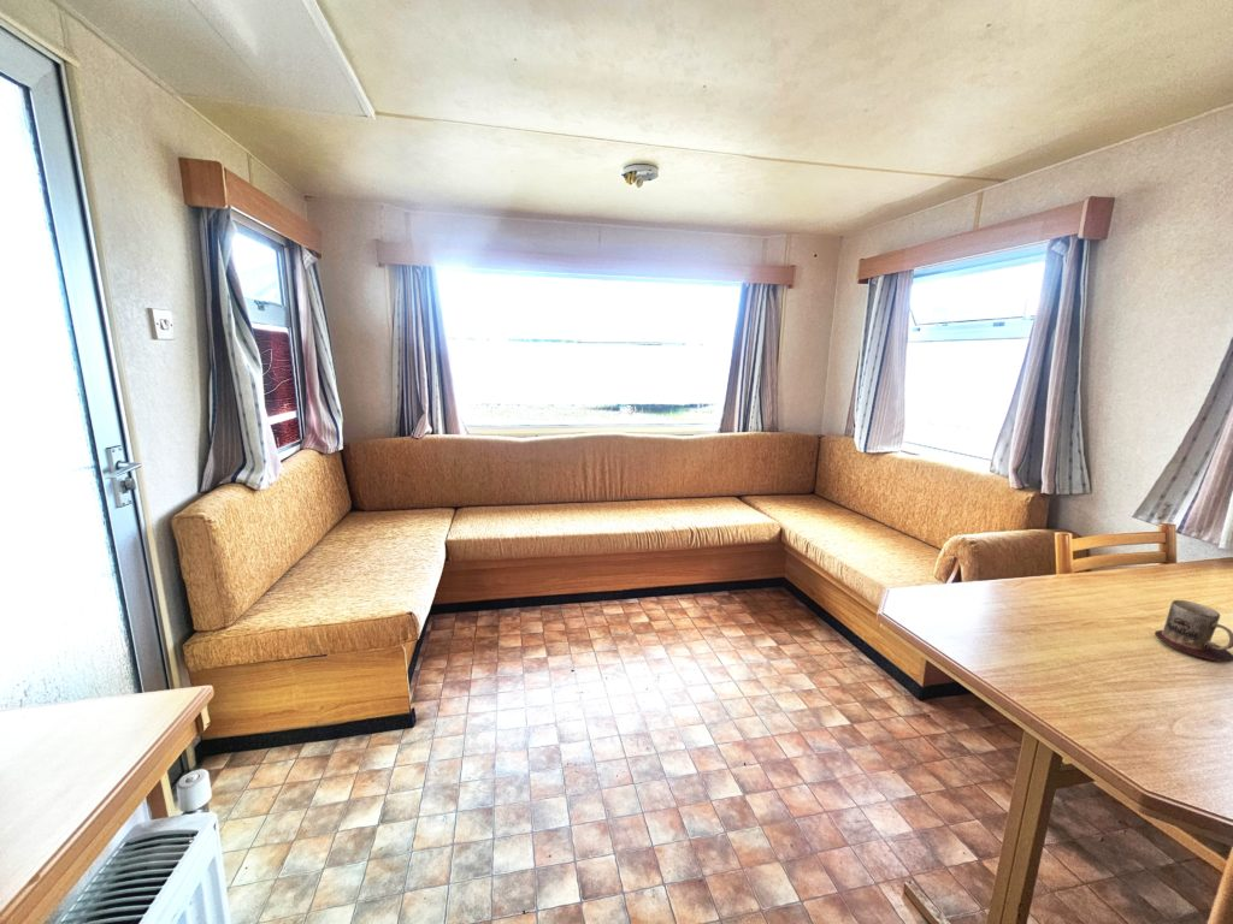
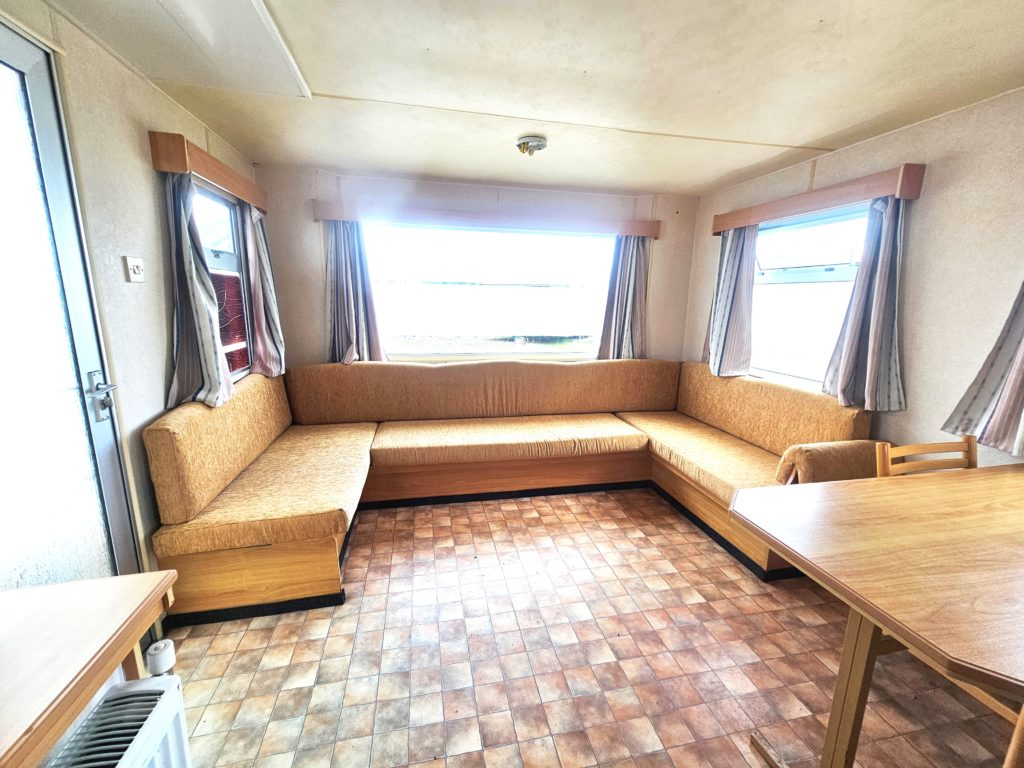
- mug [1154,599,1233,663]
